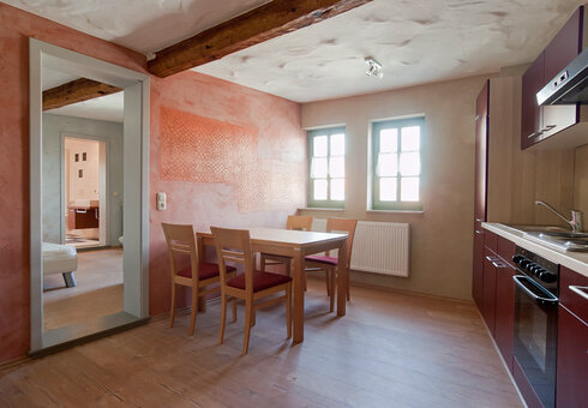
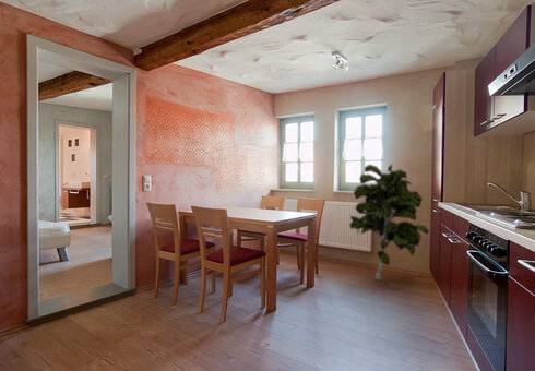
+ indoor plant [348,163,430,282]
